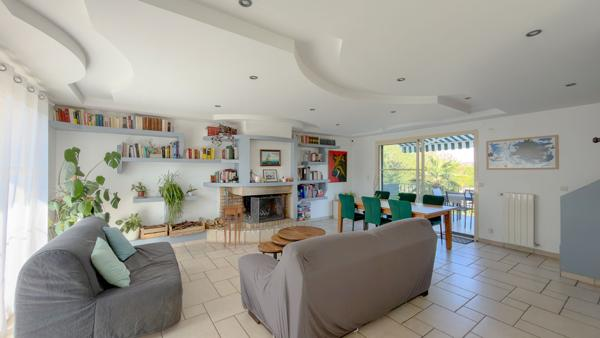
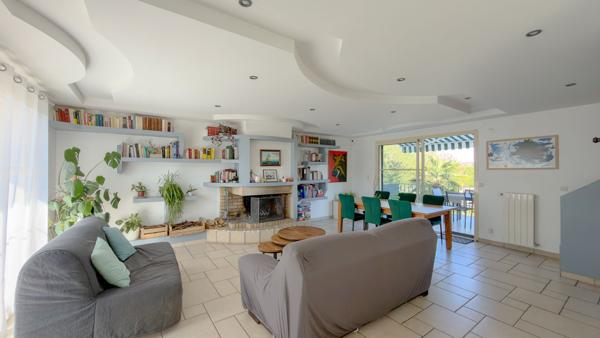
- side table [221,204,244,250]
